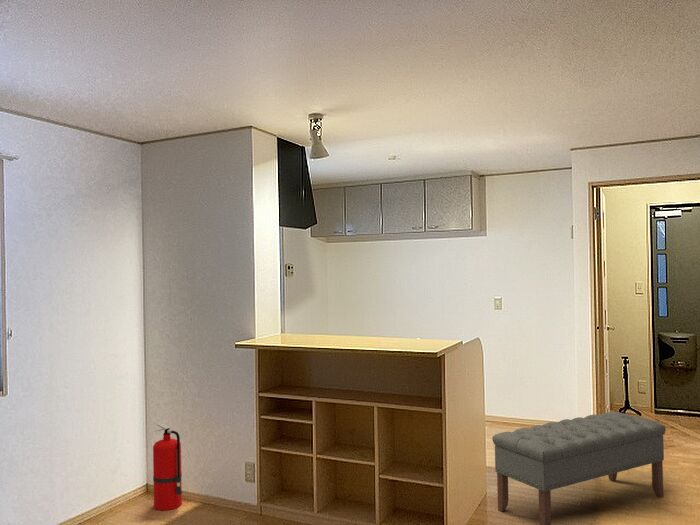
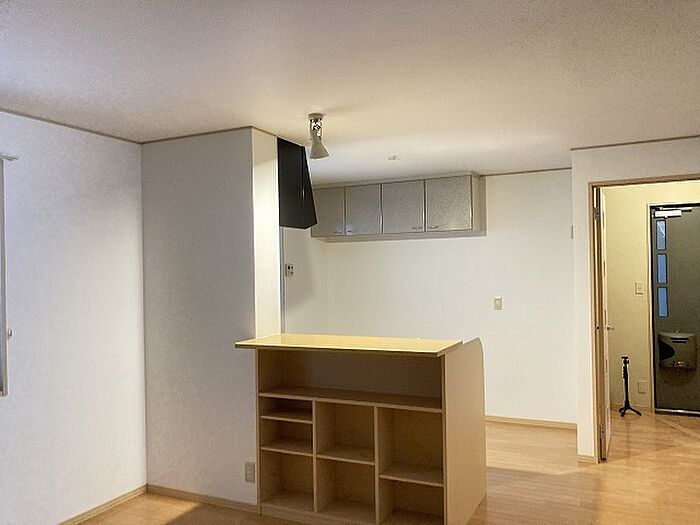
- fire extinguisher [152,422,183,511]
- bench [491,411,667,525]
